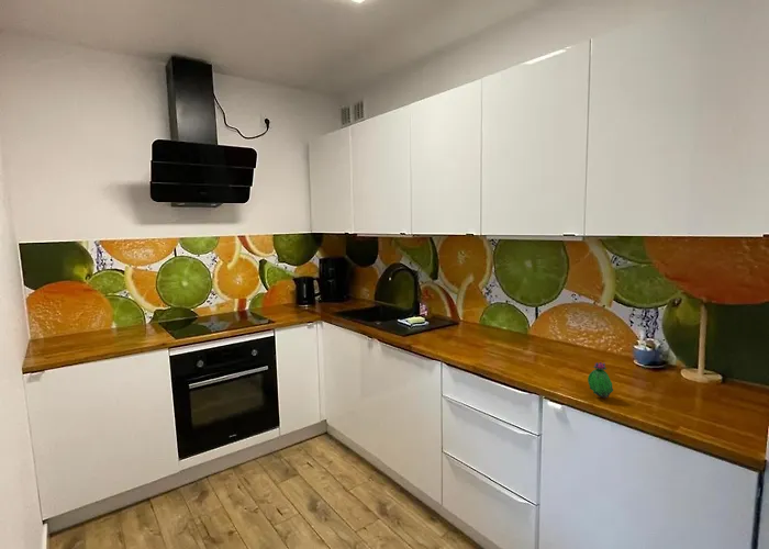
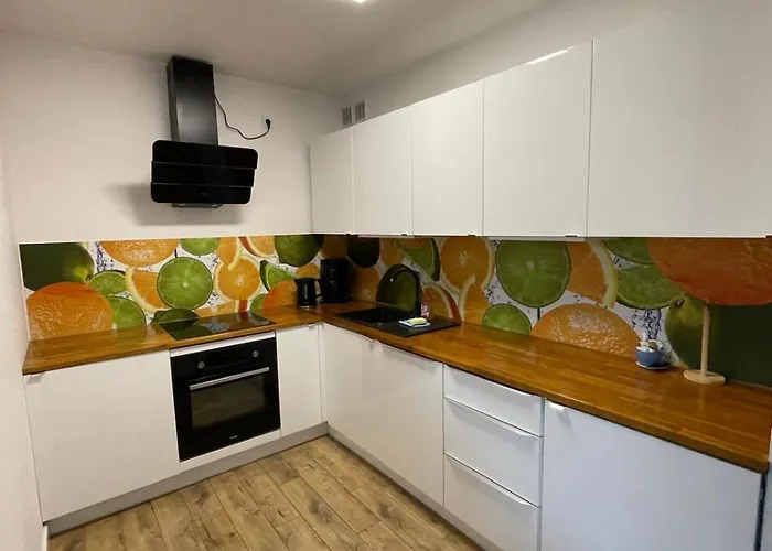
- flowering cactus [587,361,614,399]
